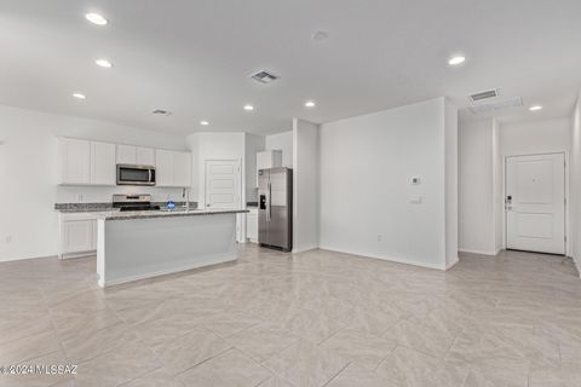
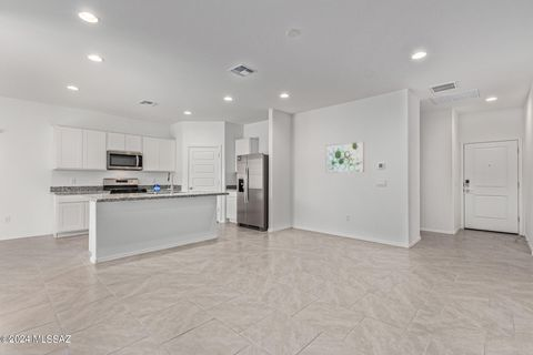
+ wall art [325,140,365,174]
